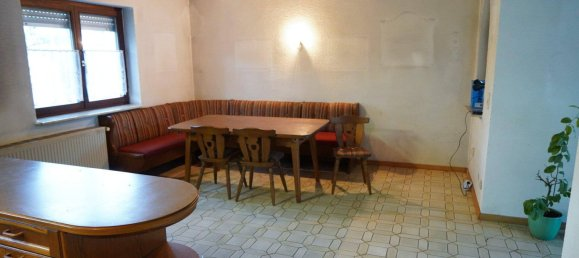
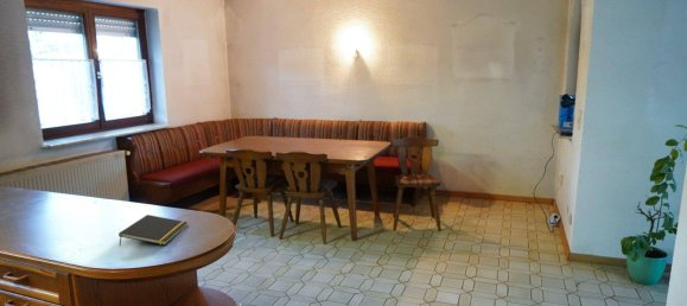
+ notepad [117,213,189,247]
